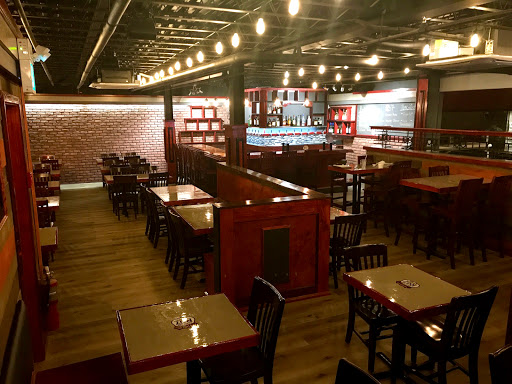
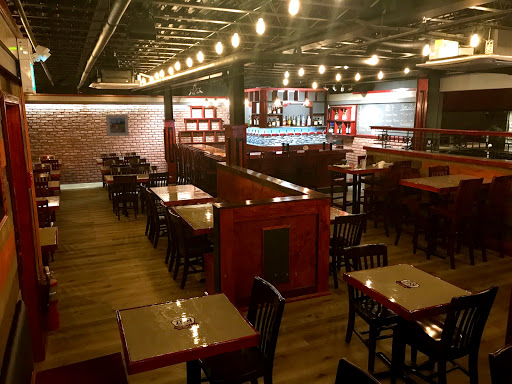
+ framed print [105,114,130,137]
